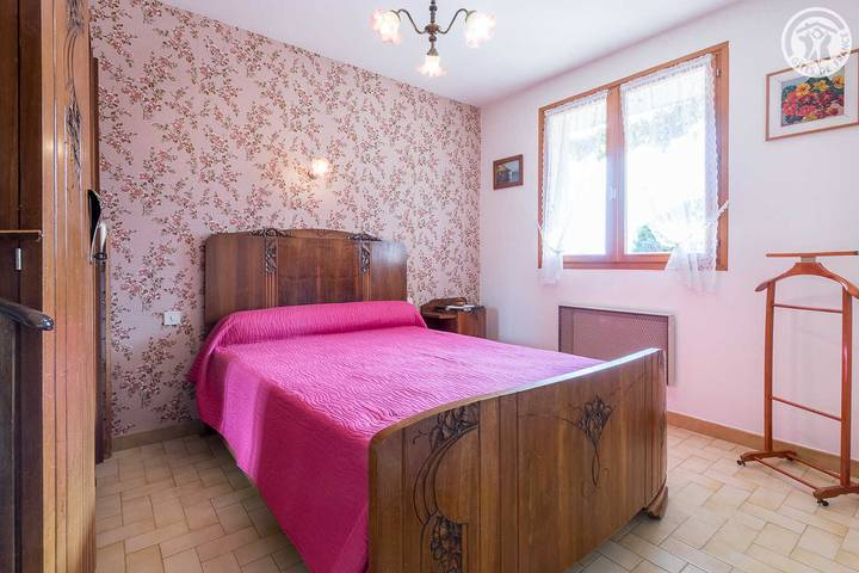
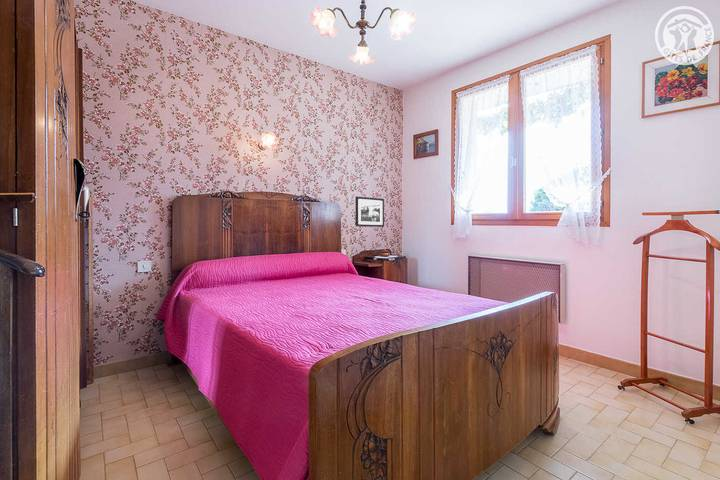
+ picture frame [355,196,385,228]
